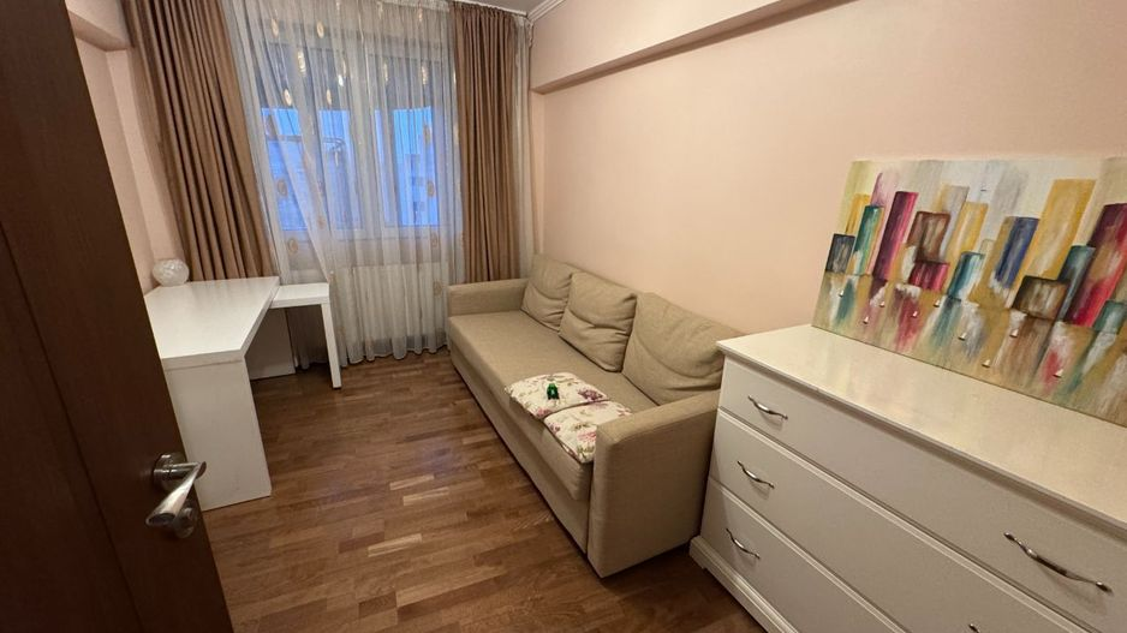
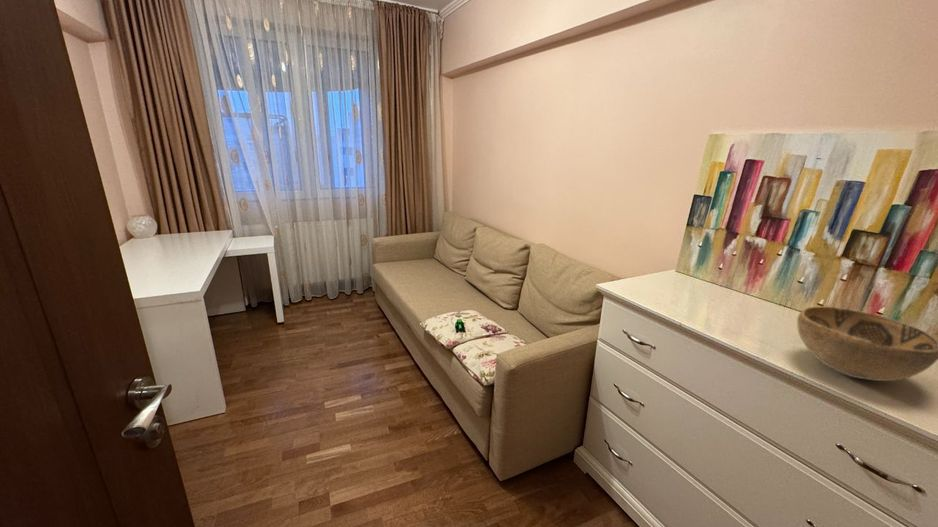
+ decorative bowl [796,306,938,382]
